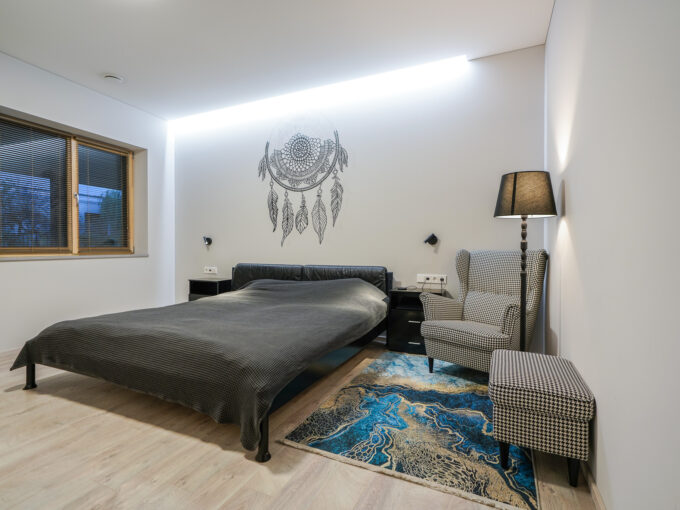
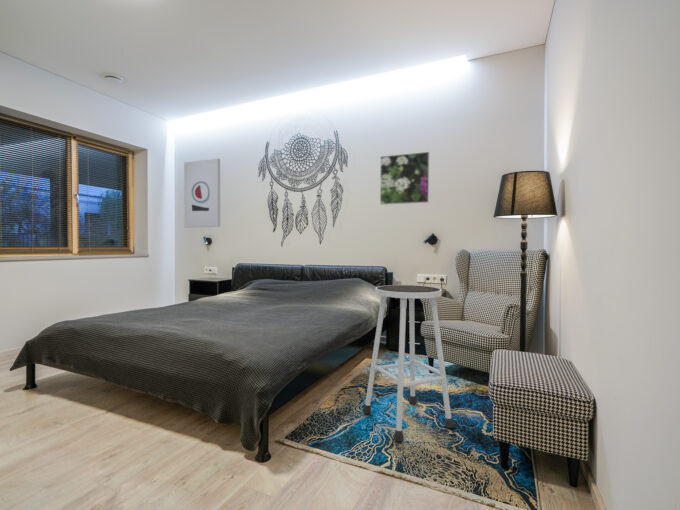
+ wall art [183,158,221,229]
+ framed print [379,151,431,206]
+ stool [362,284,455,443]
